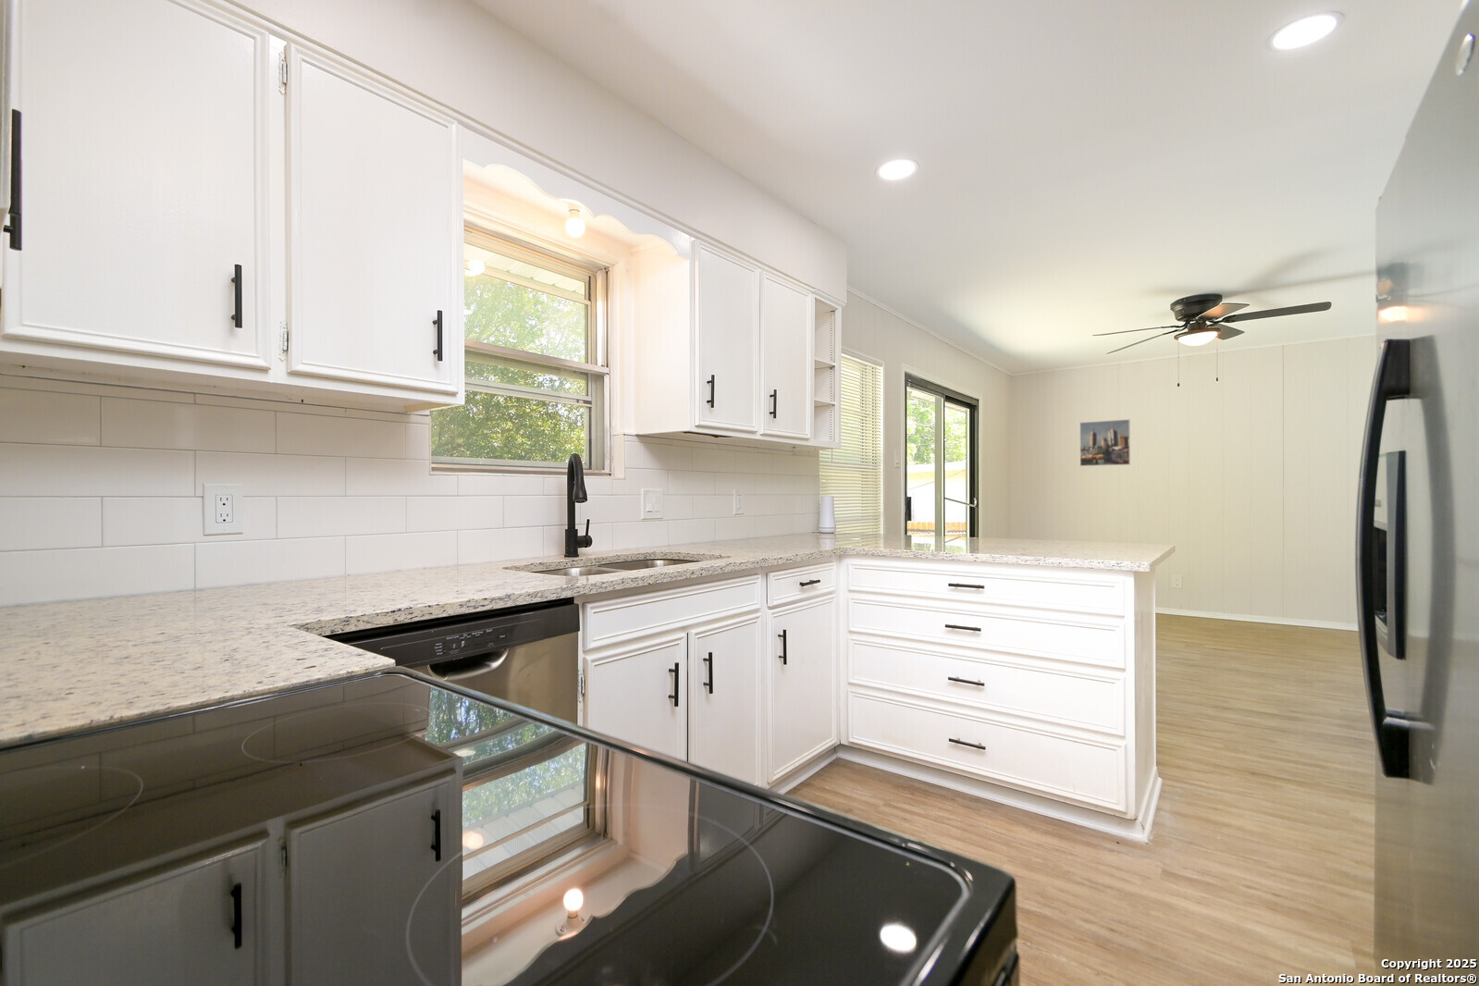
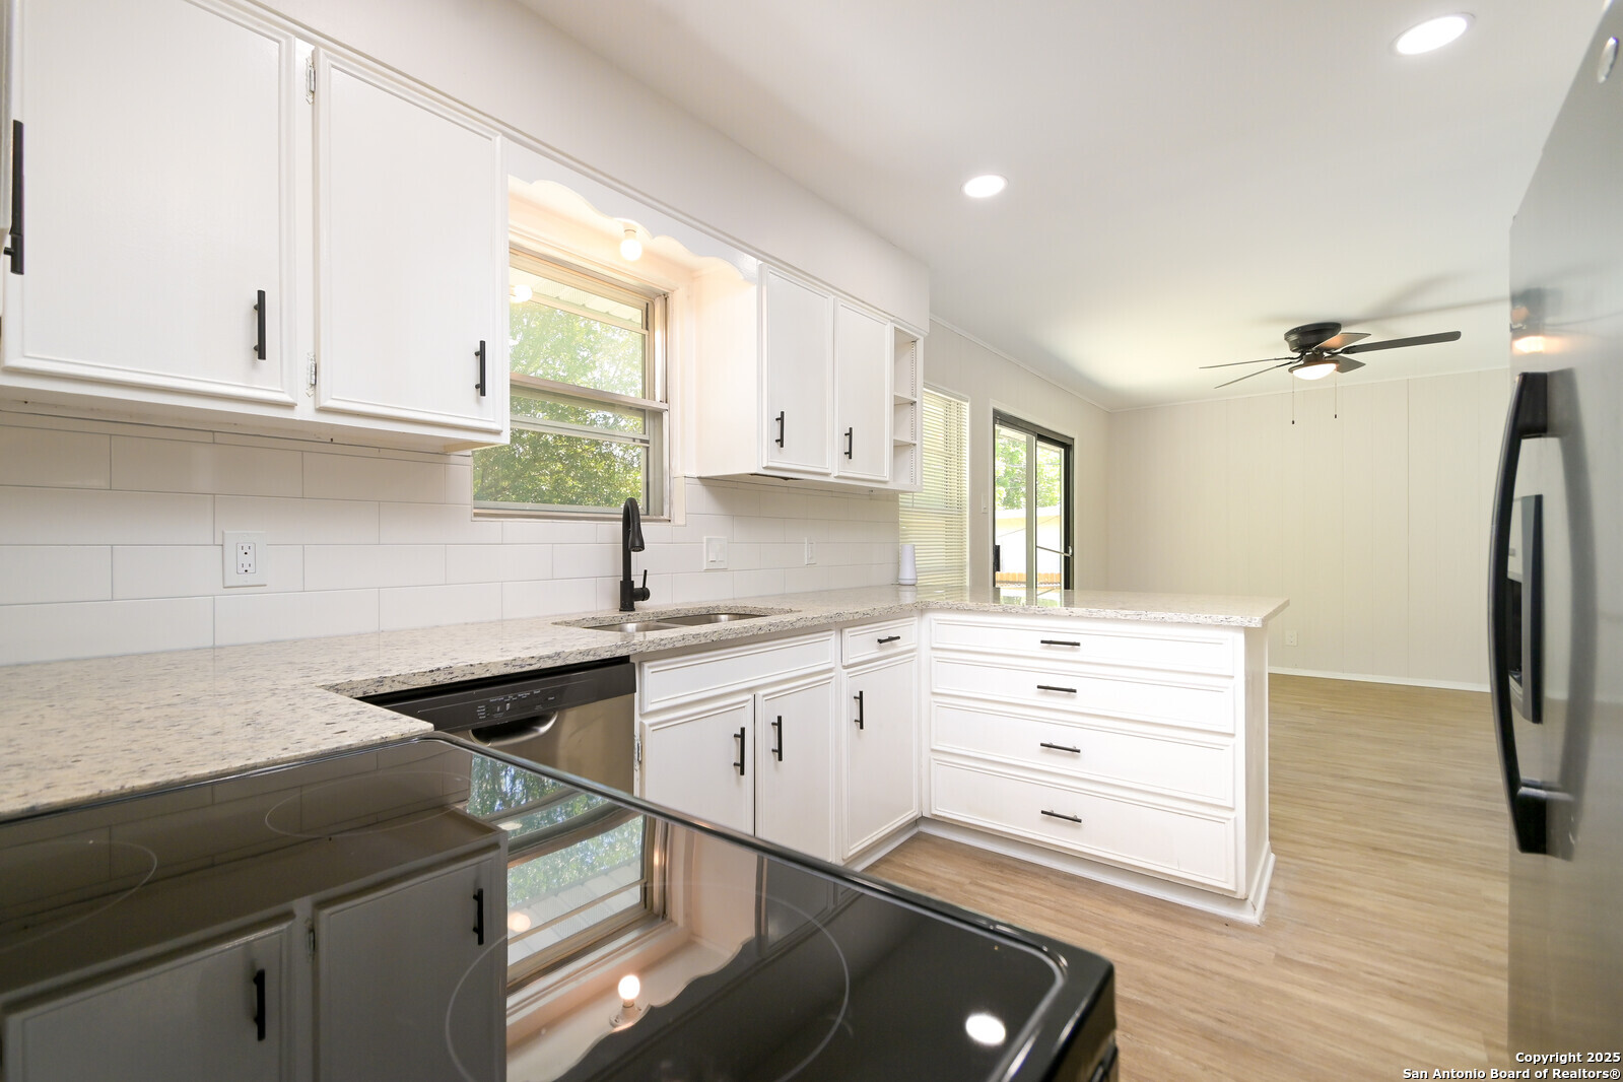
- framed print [1078,418,1131,467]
